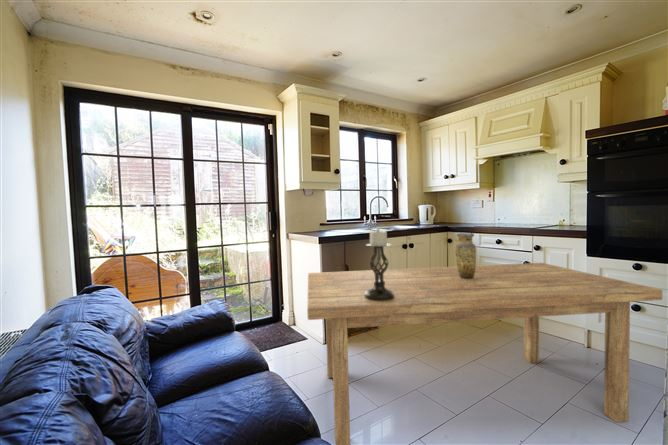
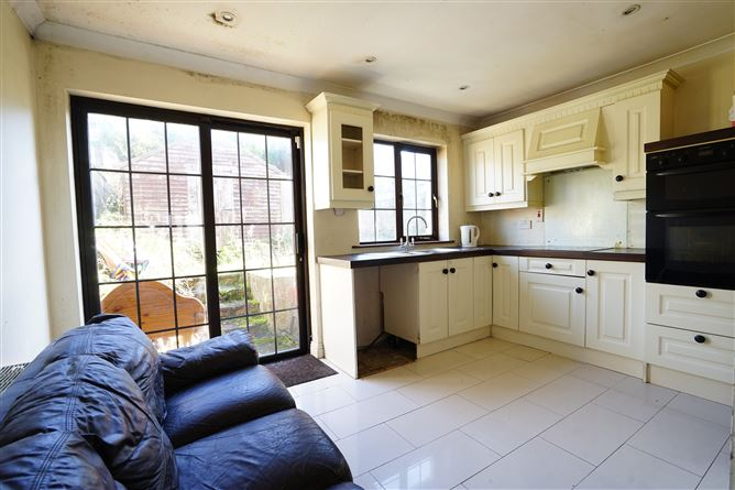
- candle holder [365,228,395,301]
- dining table [306,262,663,445]
- vase [455,232,477,279]
